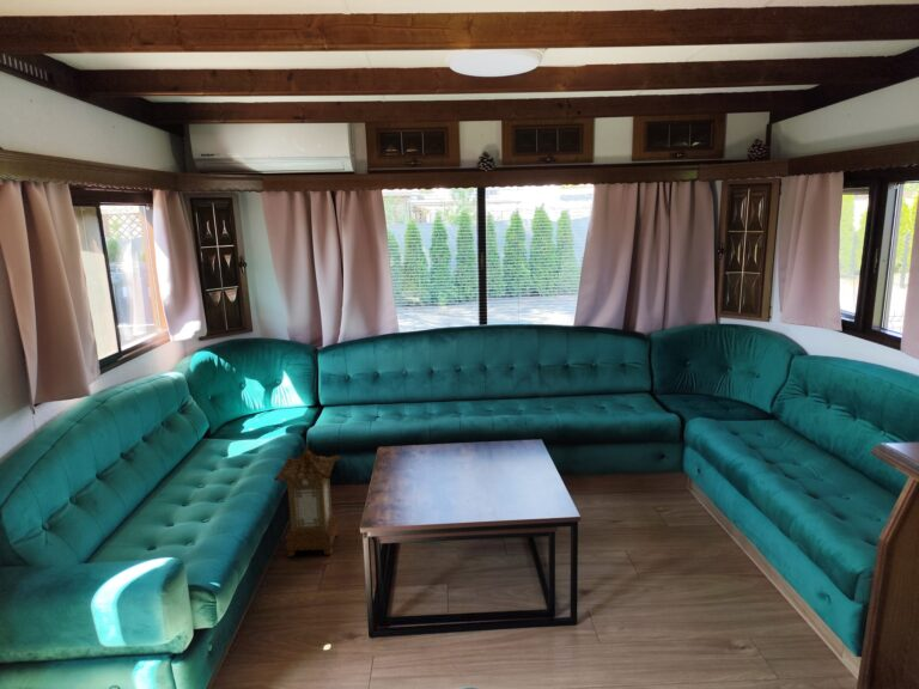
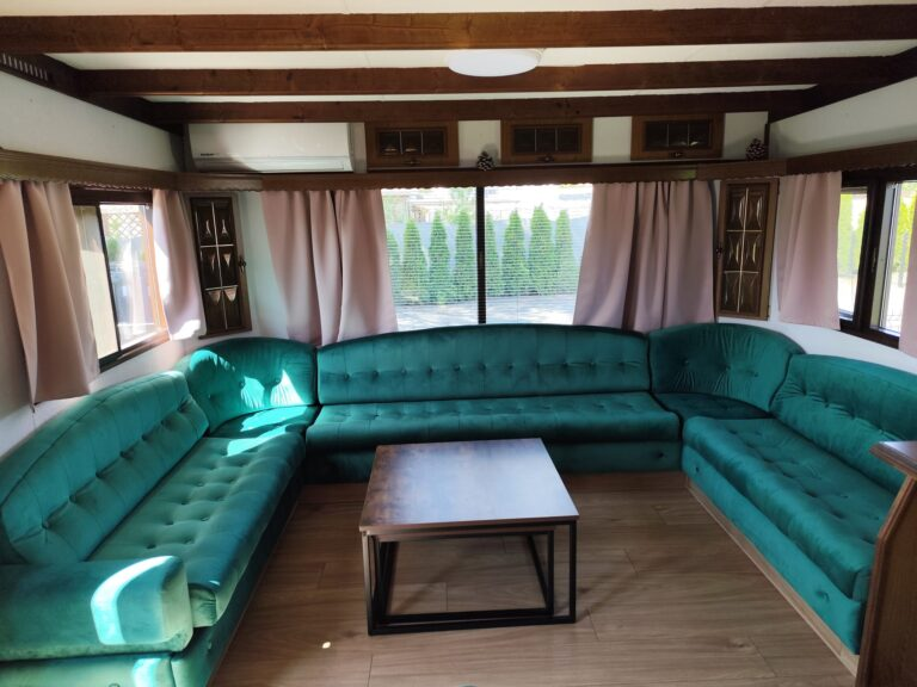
- lantern [273,444,341,557]
